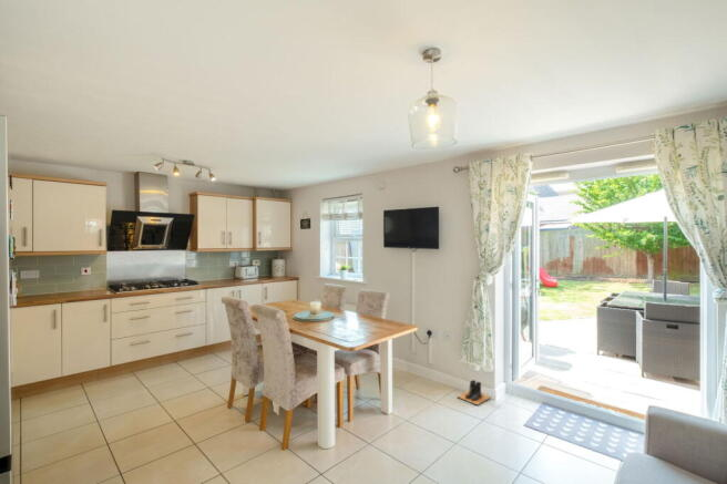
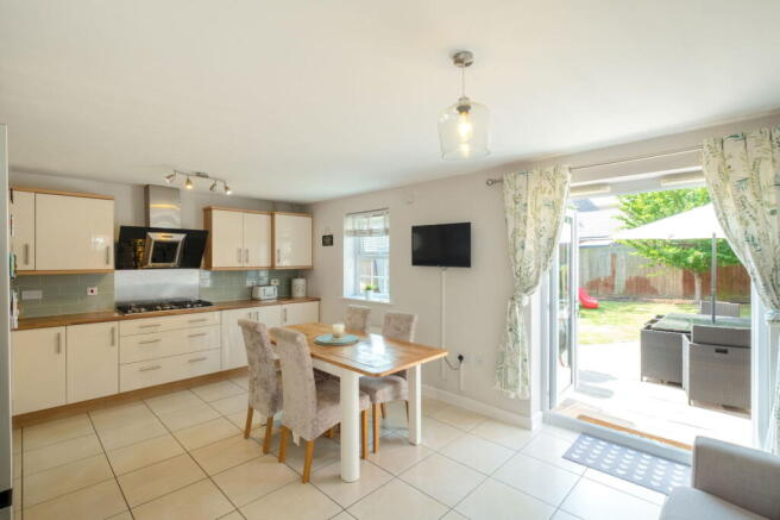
- boots [457,379,492,406]
